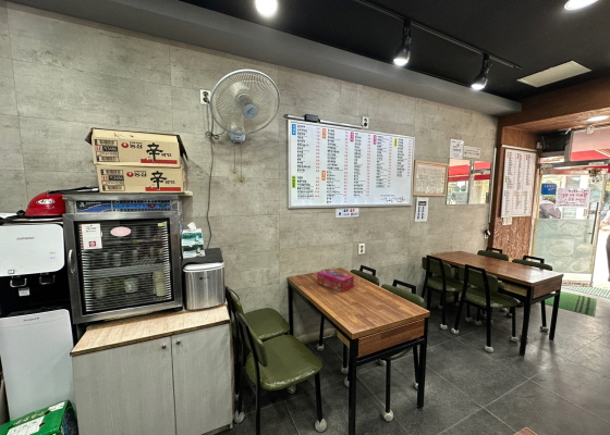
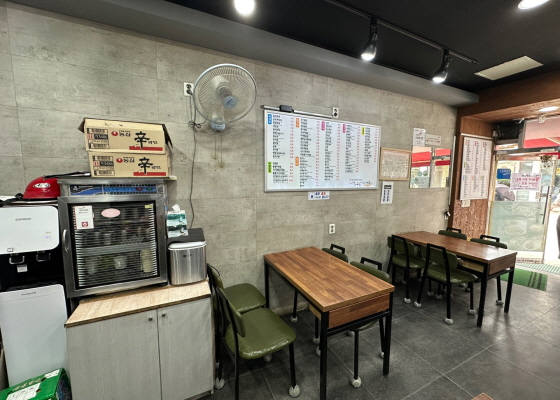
- tissue box [316,268,355,294]
